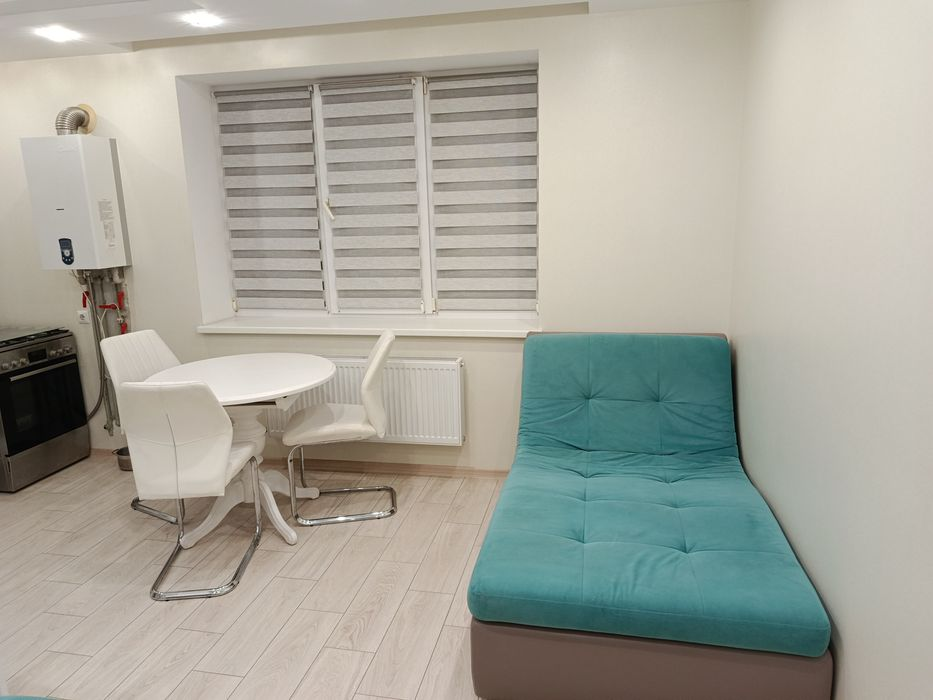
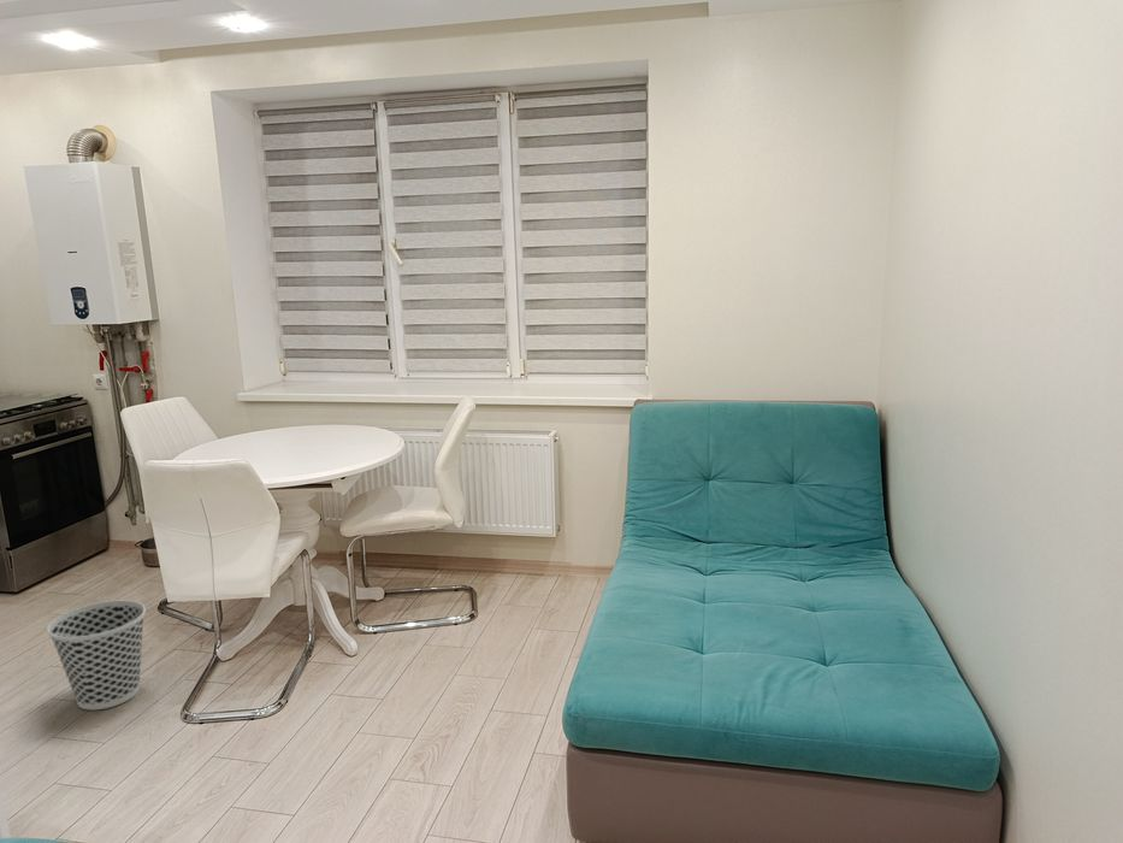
+ wastebasket [46,600,147,711]
